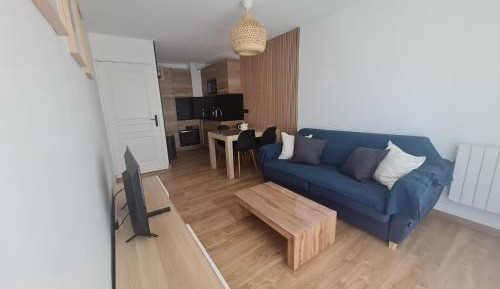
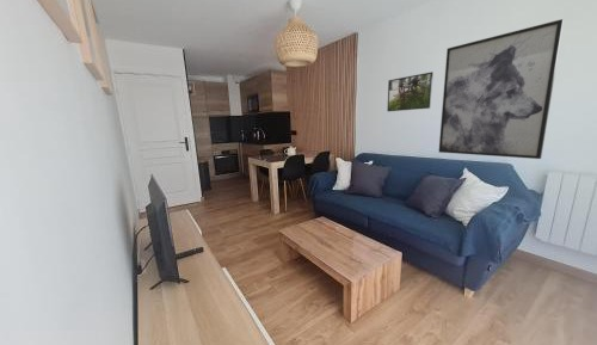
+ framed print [386,70,435,112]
+ wall art [438,18,565,160]
